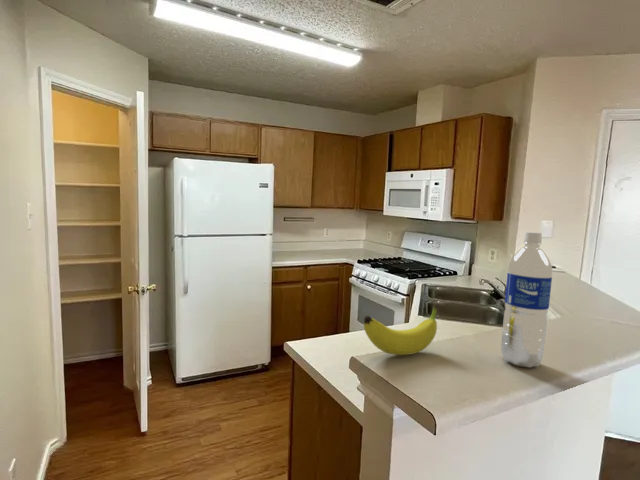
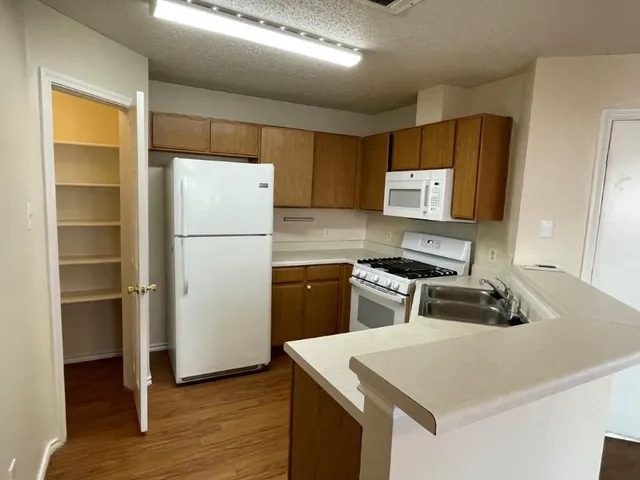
- fruit [363,303,439,356]
- water bottle [500,231,553,369]
